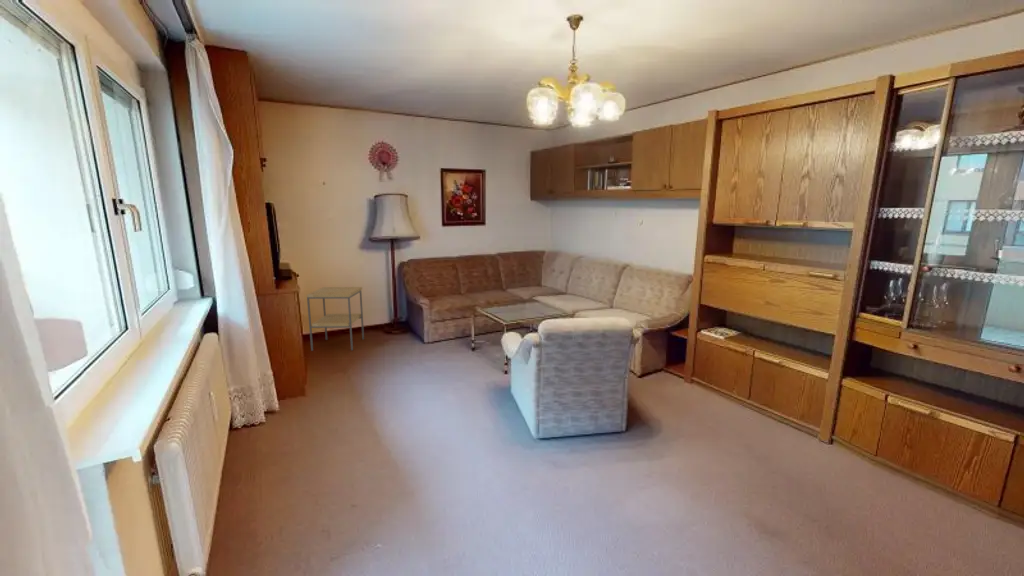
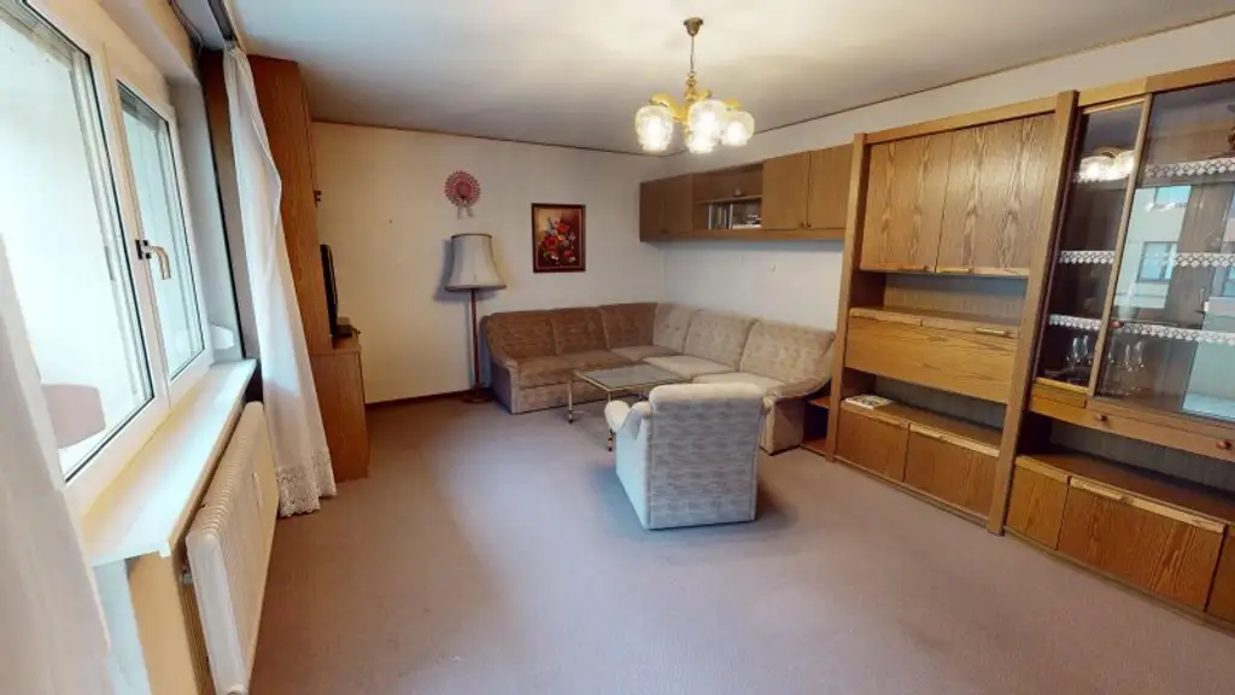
- side table [306,286,365,352]
